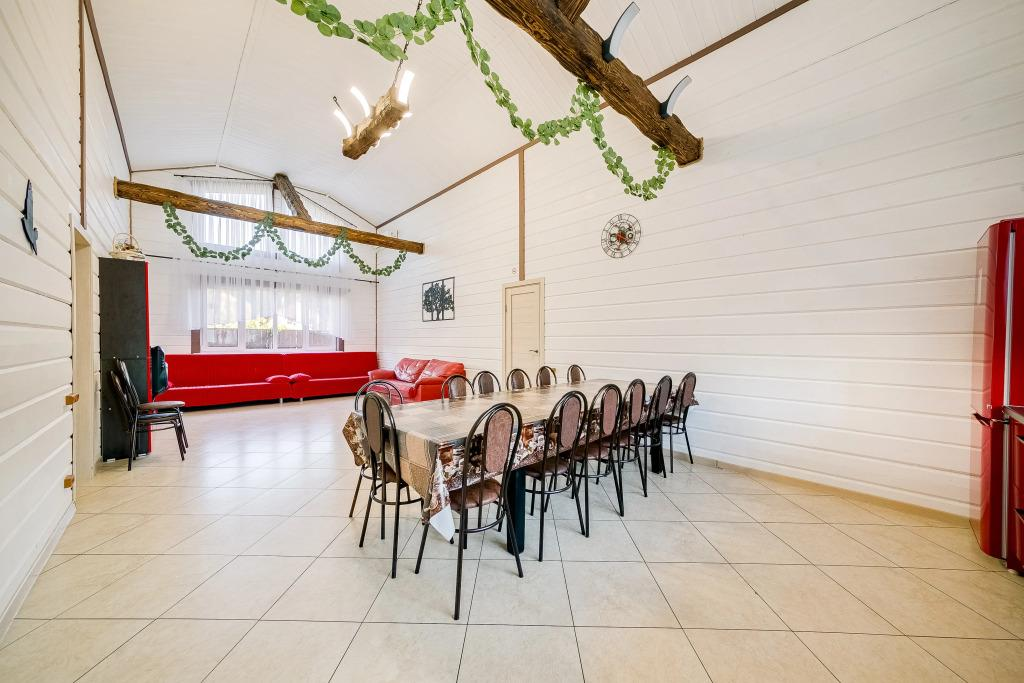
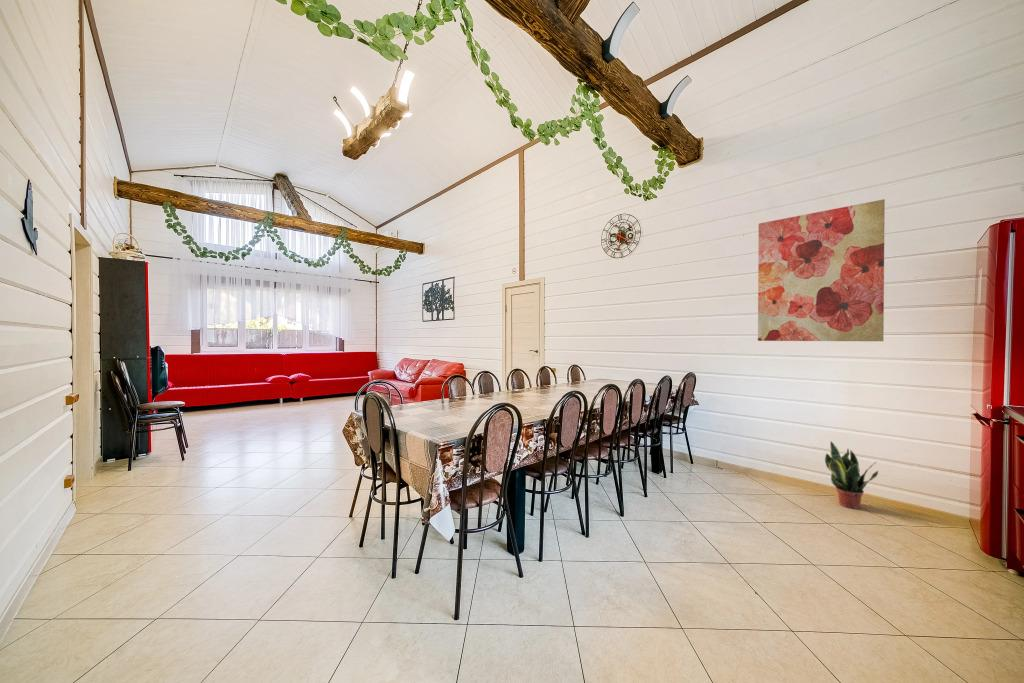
+ wall art [757,198,886,342]
+ potted plant [824,440,879,510]
